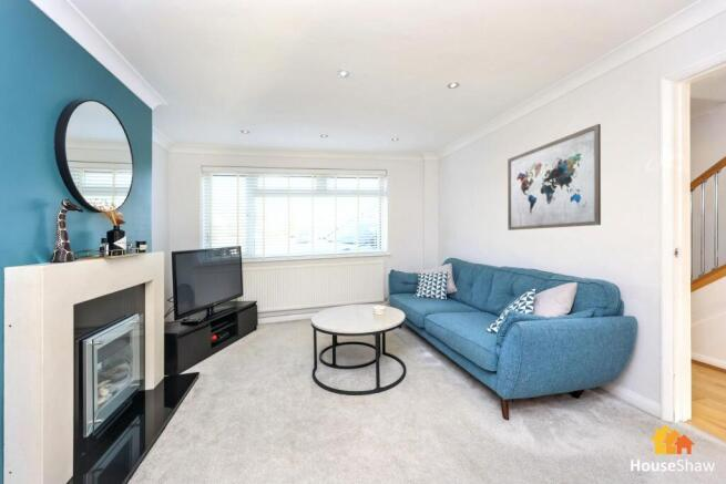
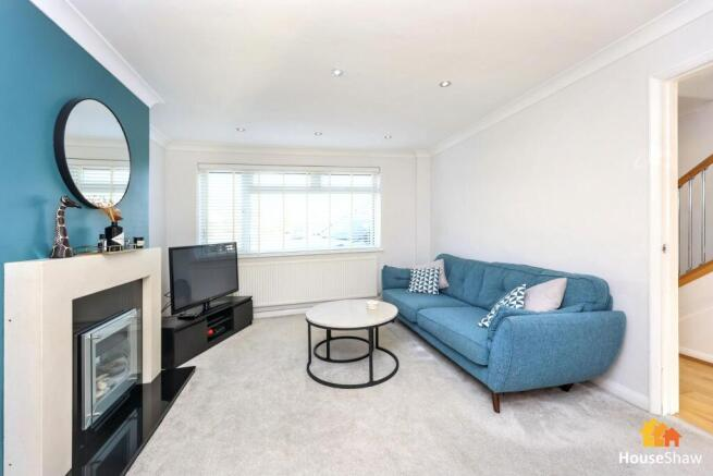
- wall art [507,123,602,231]
